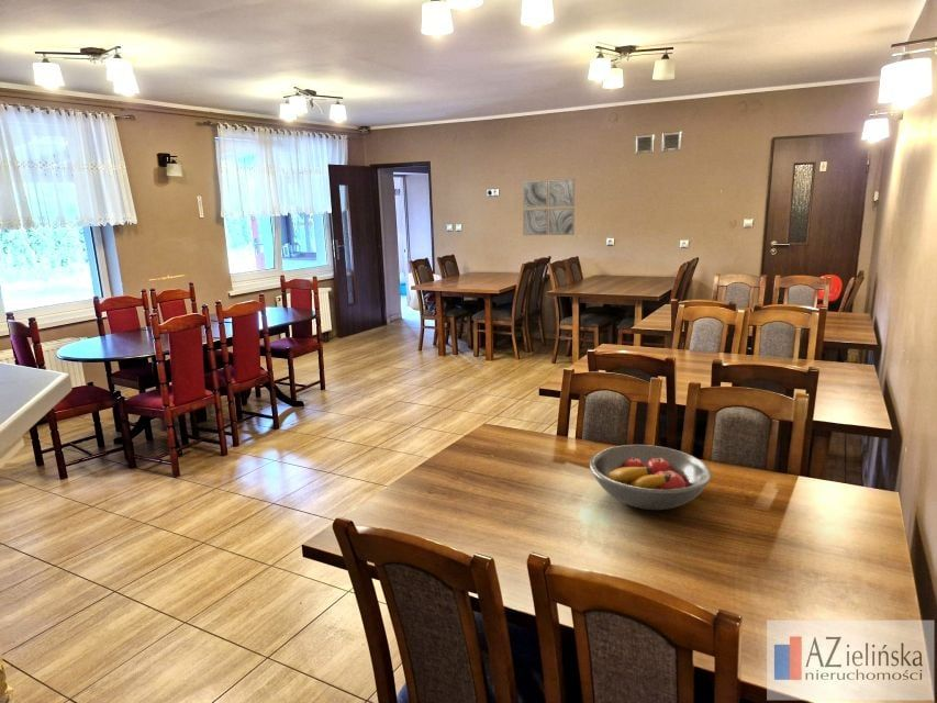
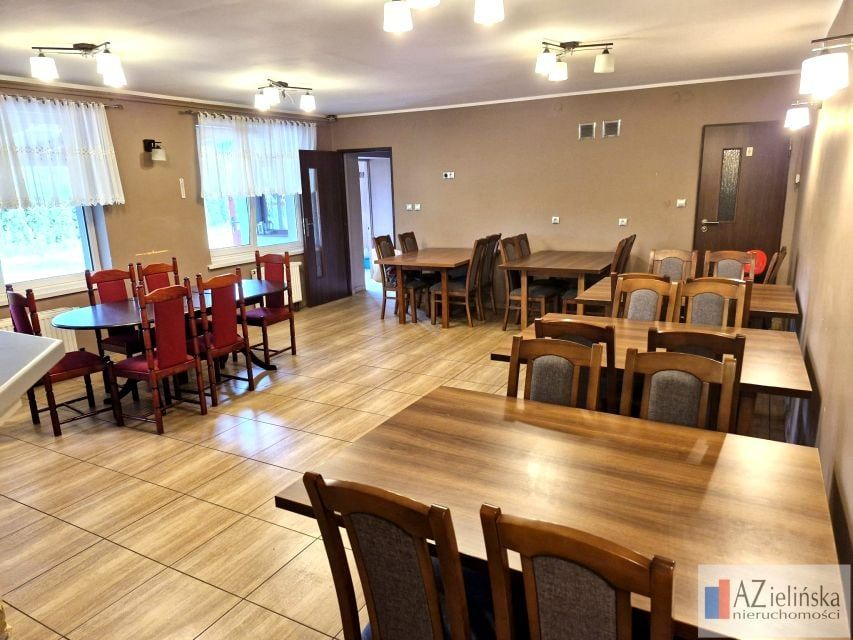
- wall art [522,178,576,236]
- fruit bowl [589,444,713,511]
